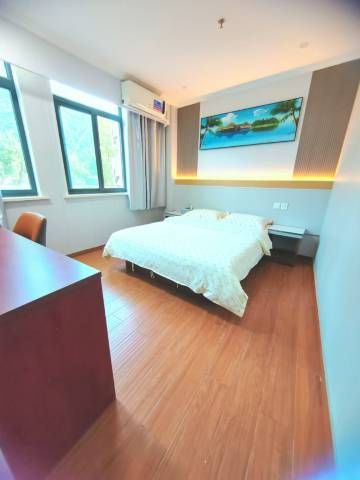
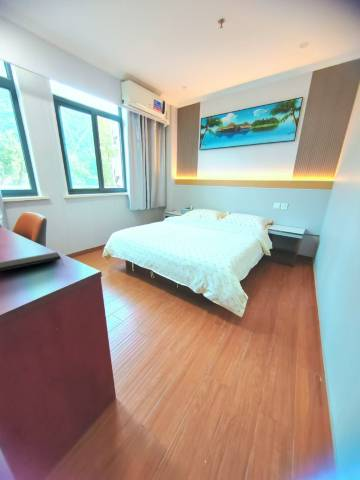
+ notepad [0,251,64,272]
